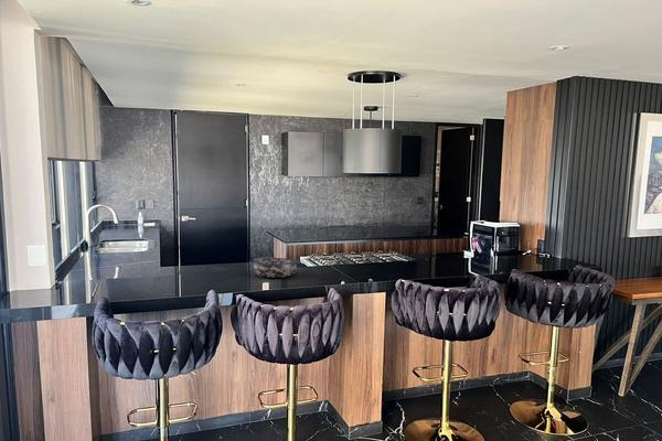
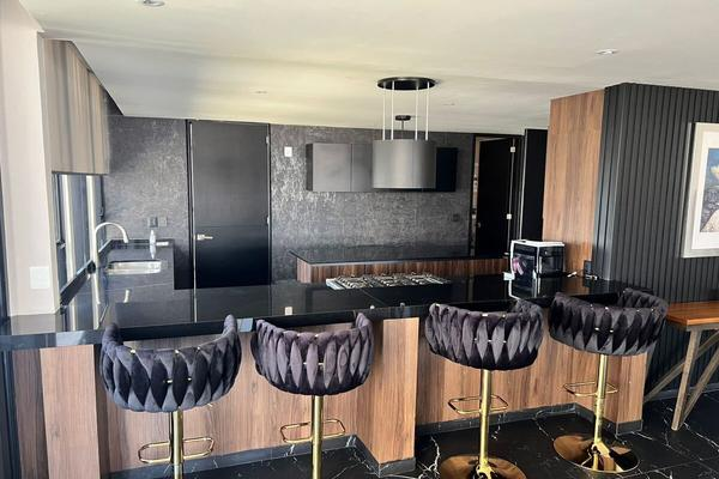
- decorative bowl [253,257,298,279]
